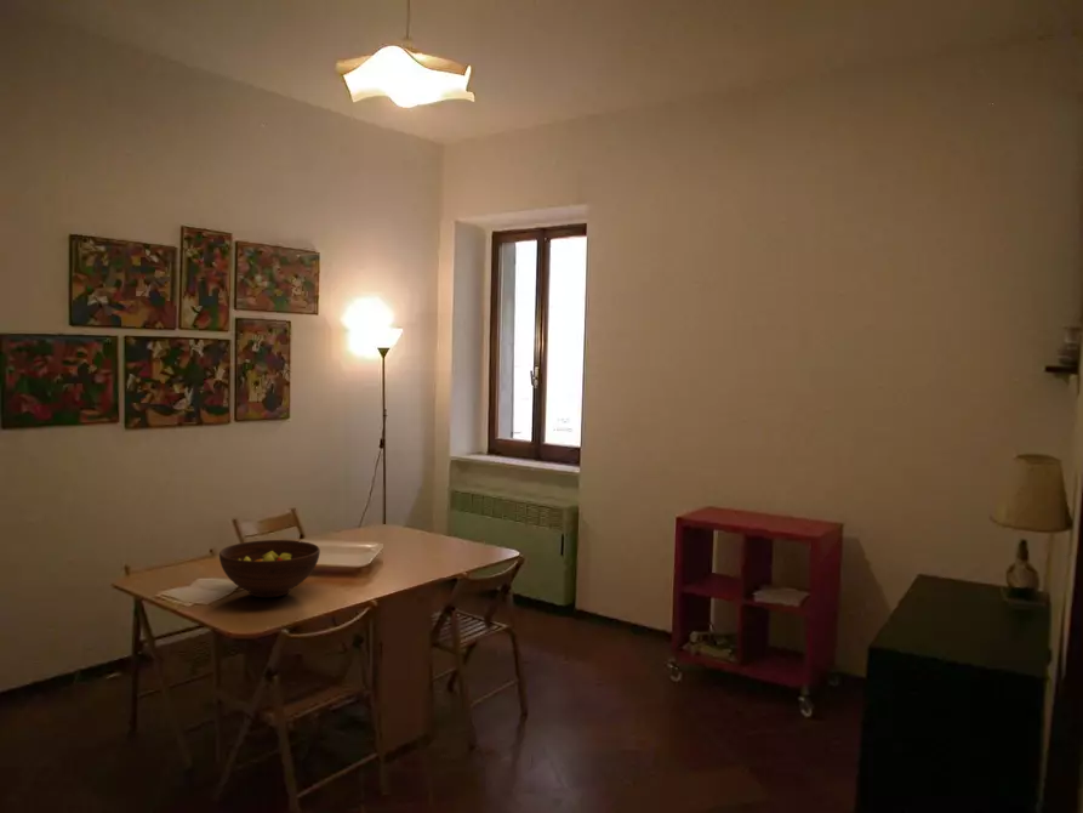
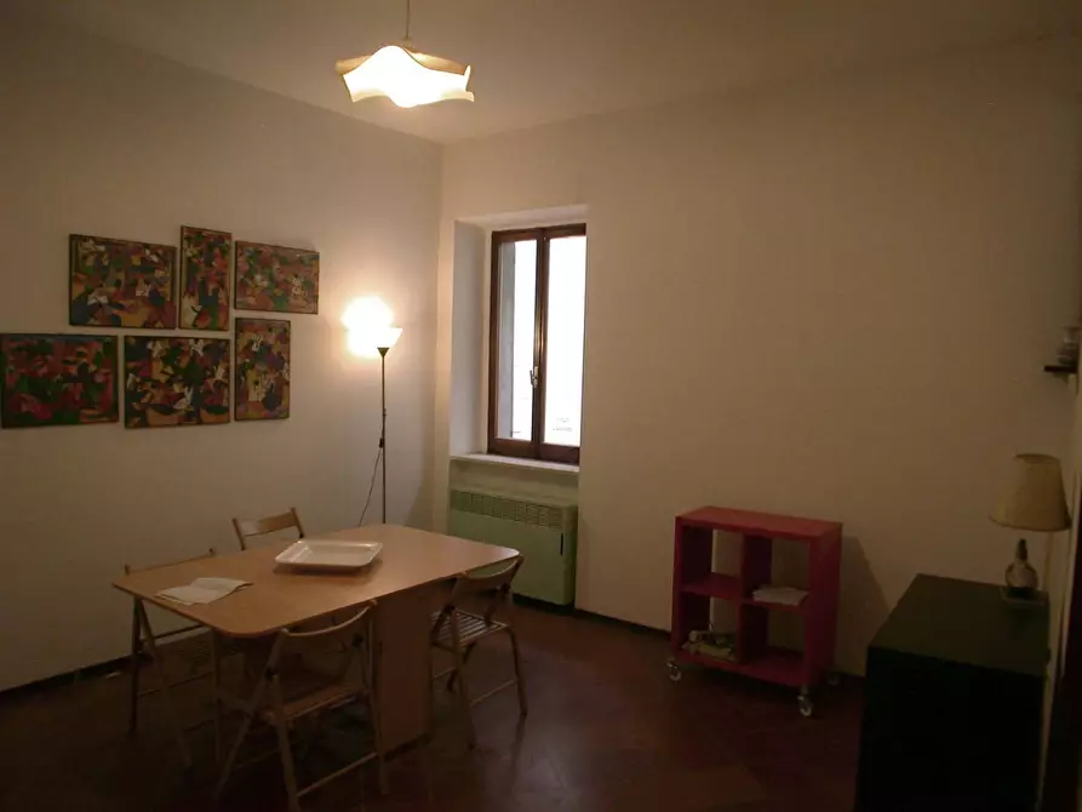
- fruit bowl [218,539,321,599]
